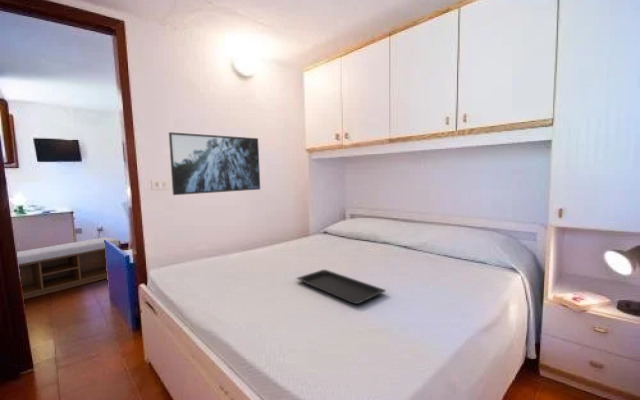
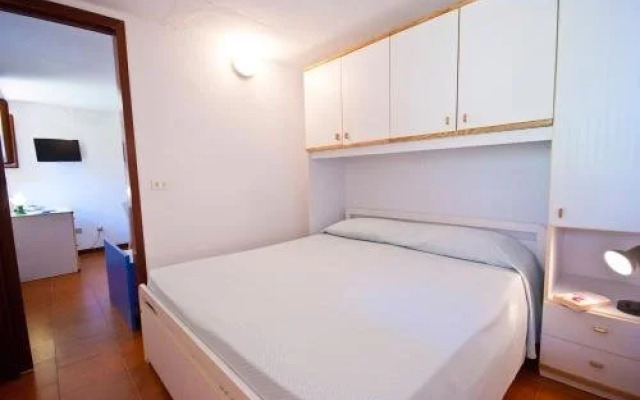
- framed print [168,131,261,196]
- serving tray [296,269,387,305]
- bench [16,237,122,300]
